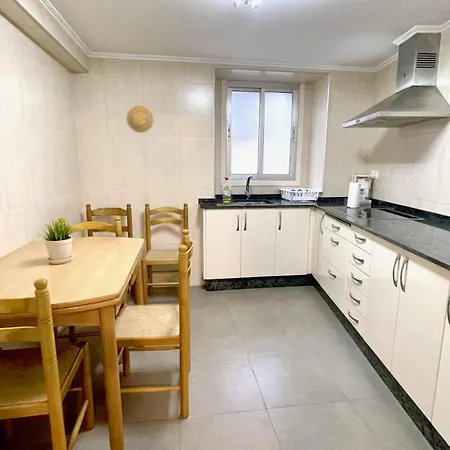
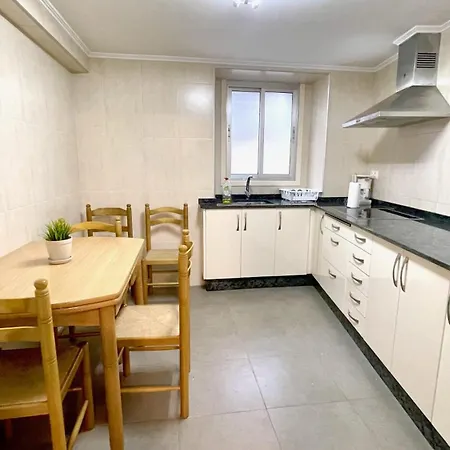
- decorative plate [126,104,155,134]
